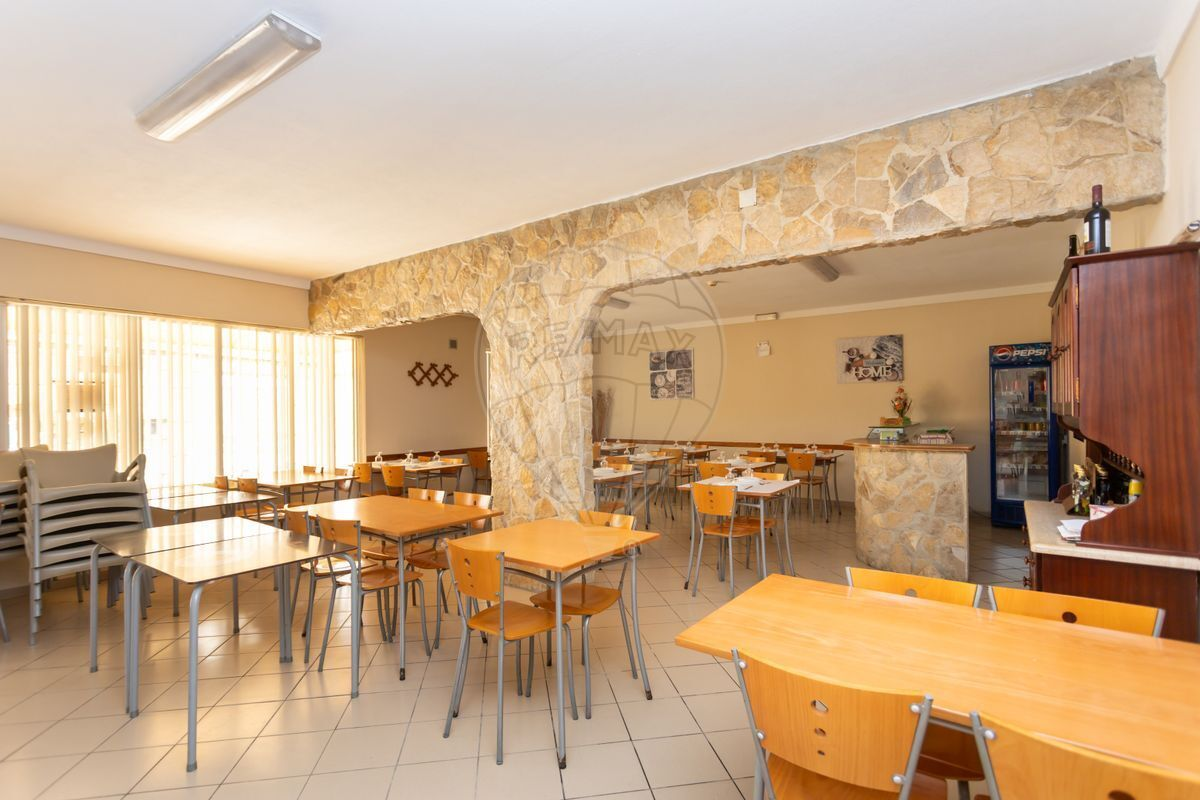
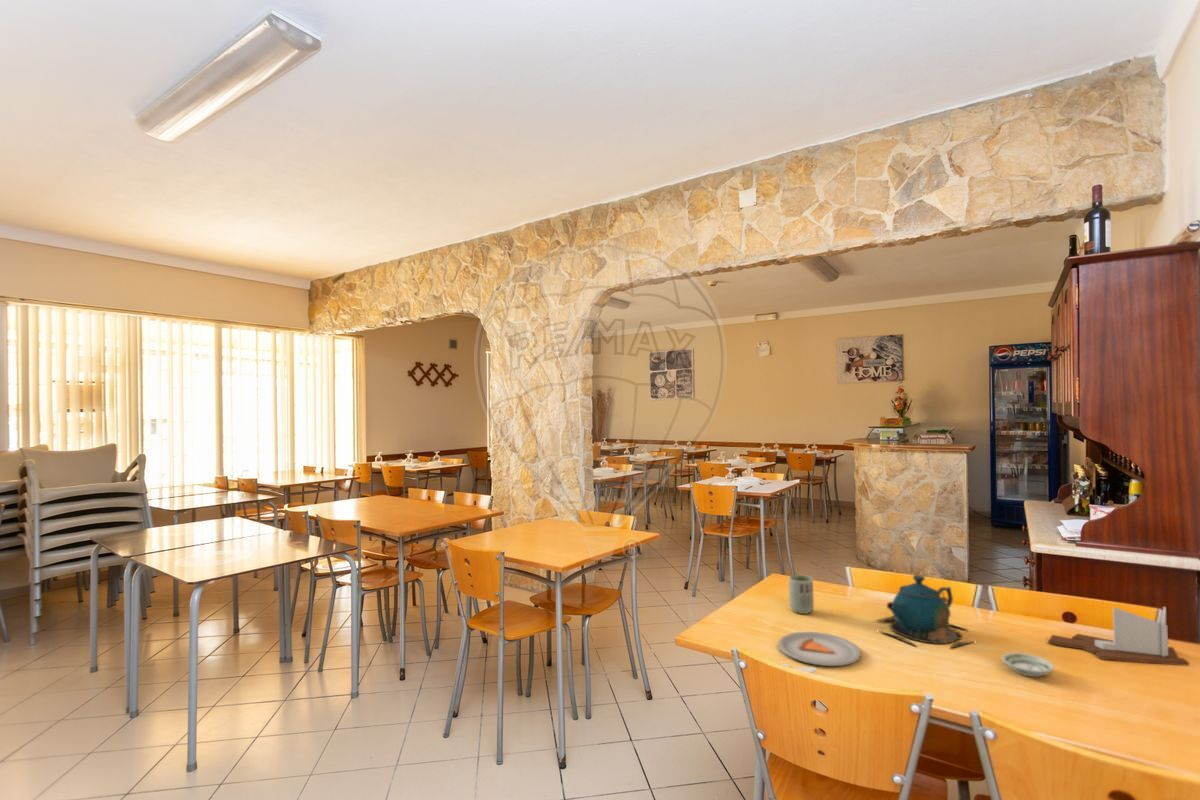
+ dinner plate [778,631,862,674]
+ cup [788,574,815,615]
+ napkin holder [1048,606,1190,667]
+ teapot [874,574,974,650]
+ saucer [1001,652,1055,678]
